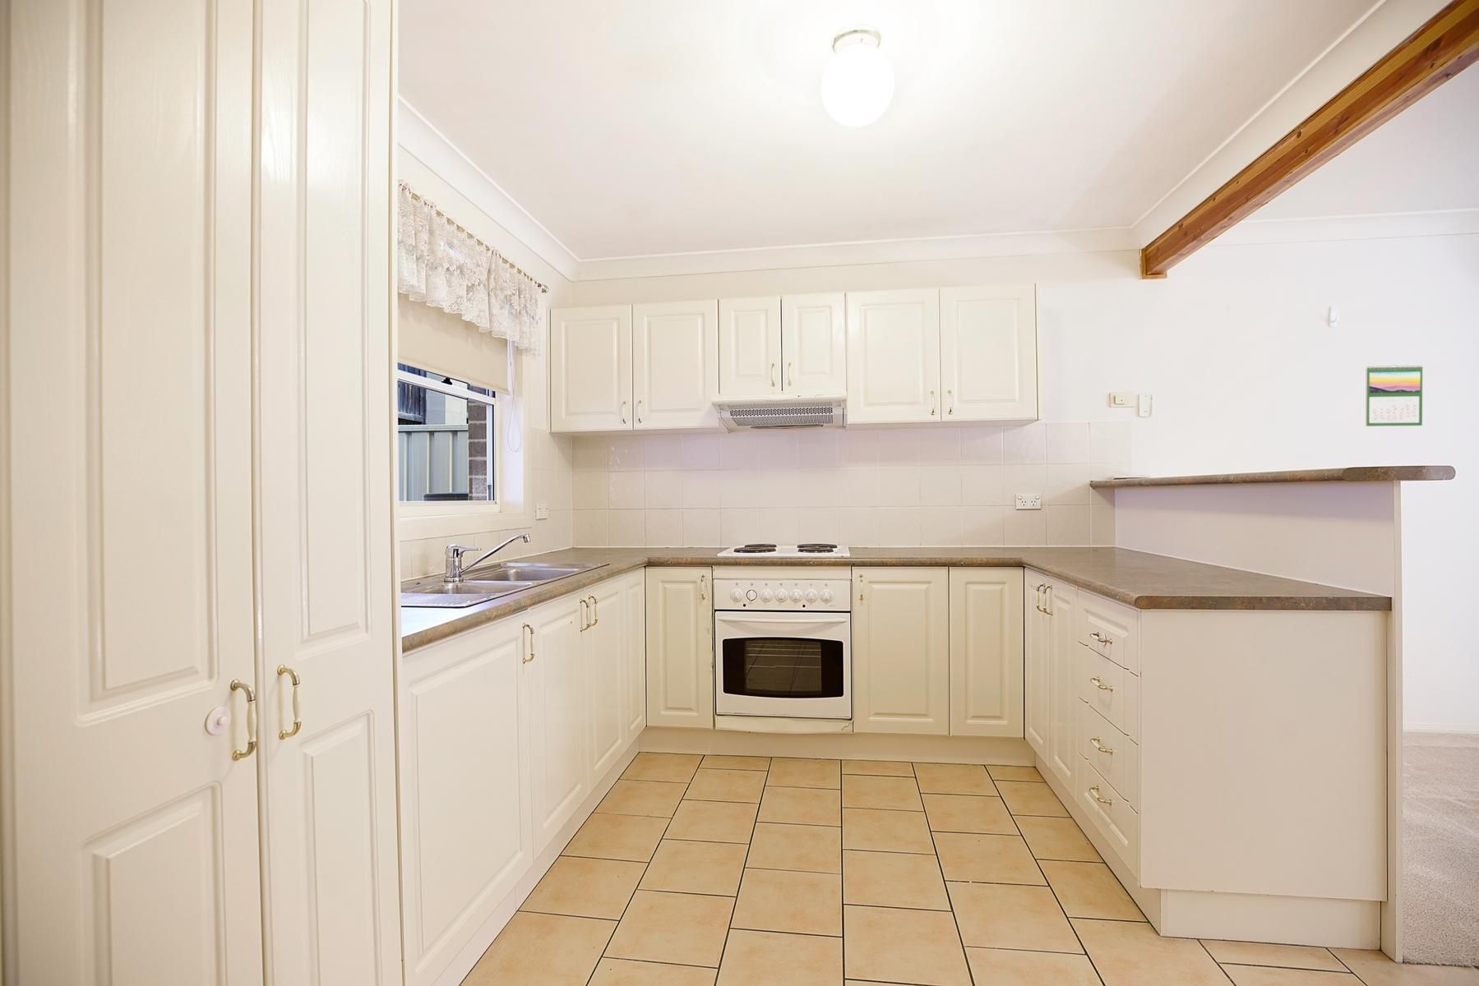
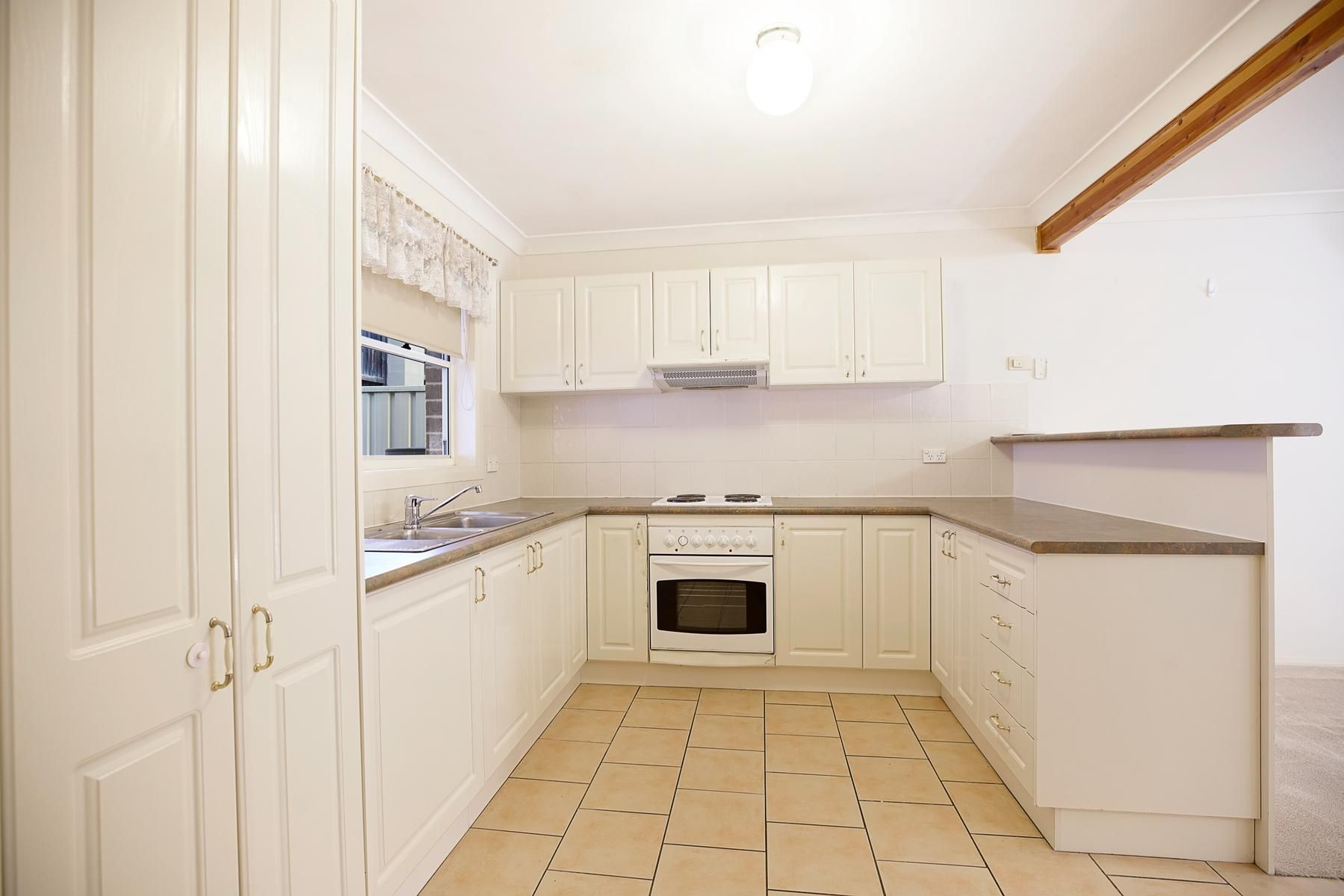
- calendar [1365,364,1423,427]
